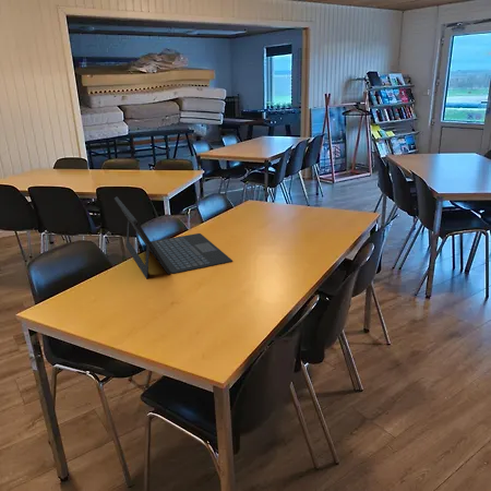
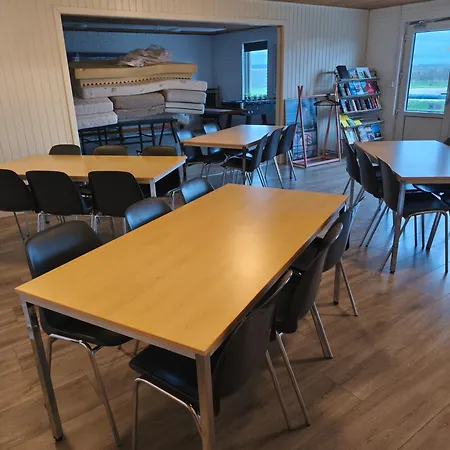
- laptop [113,195,233,279]
